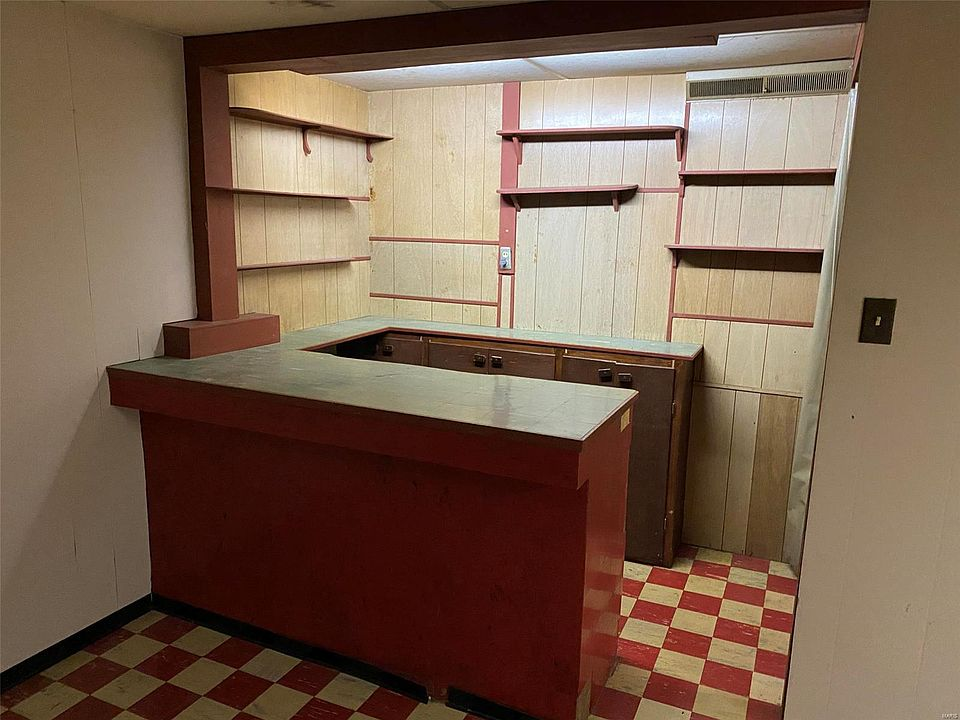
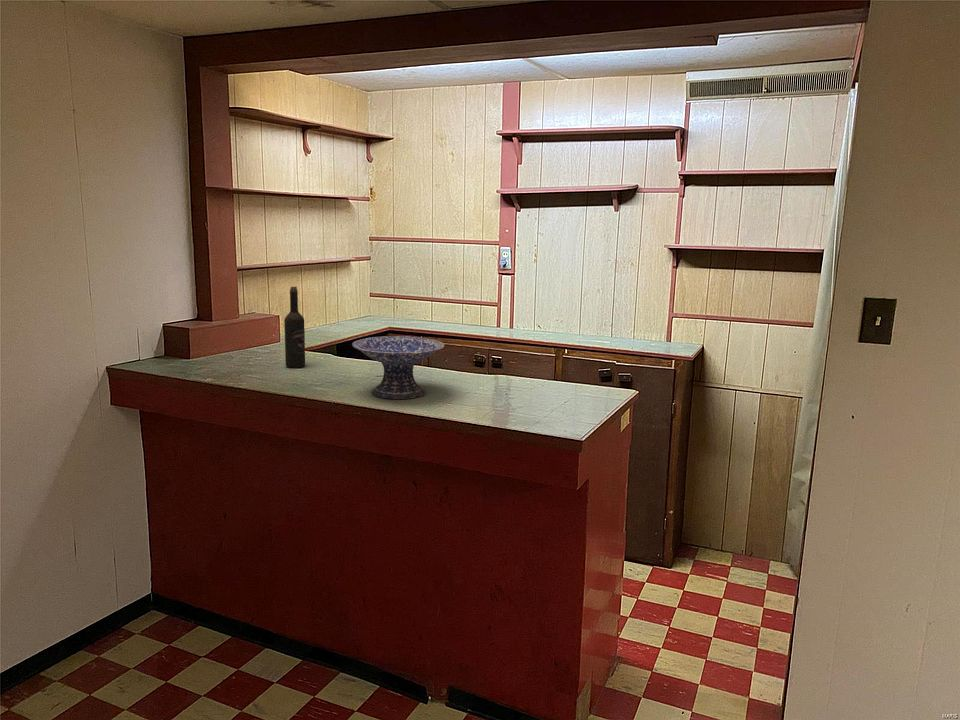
+ wine bottle [283,286,306,369]
+ decorative bowl [351,335,446,400]
